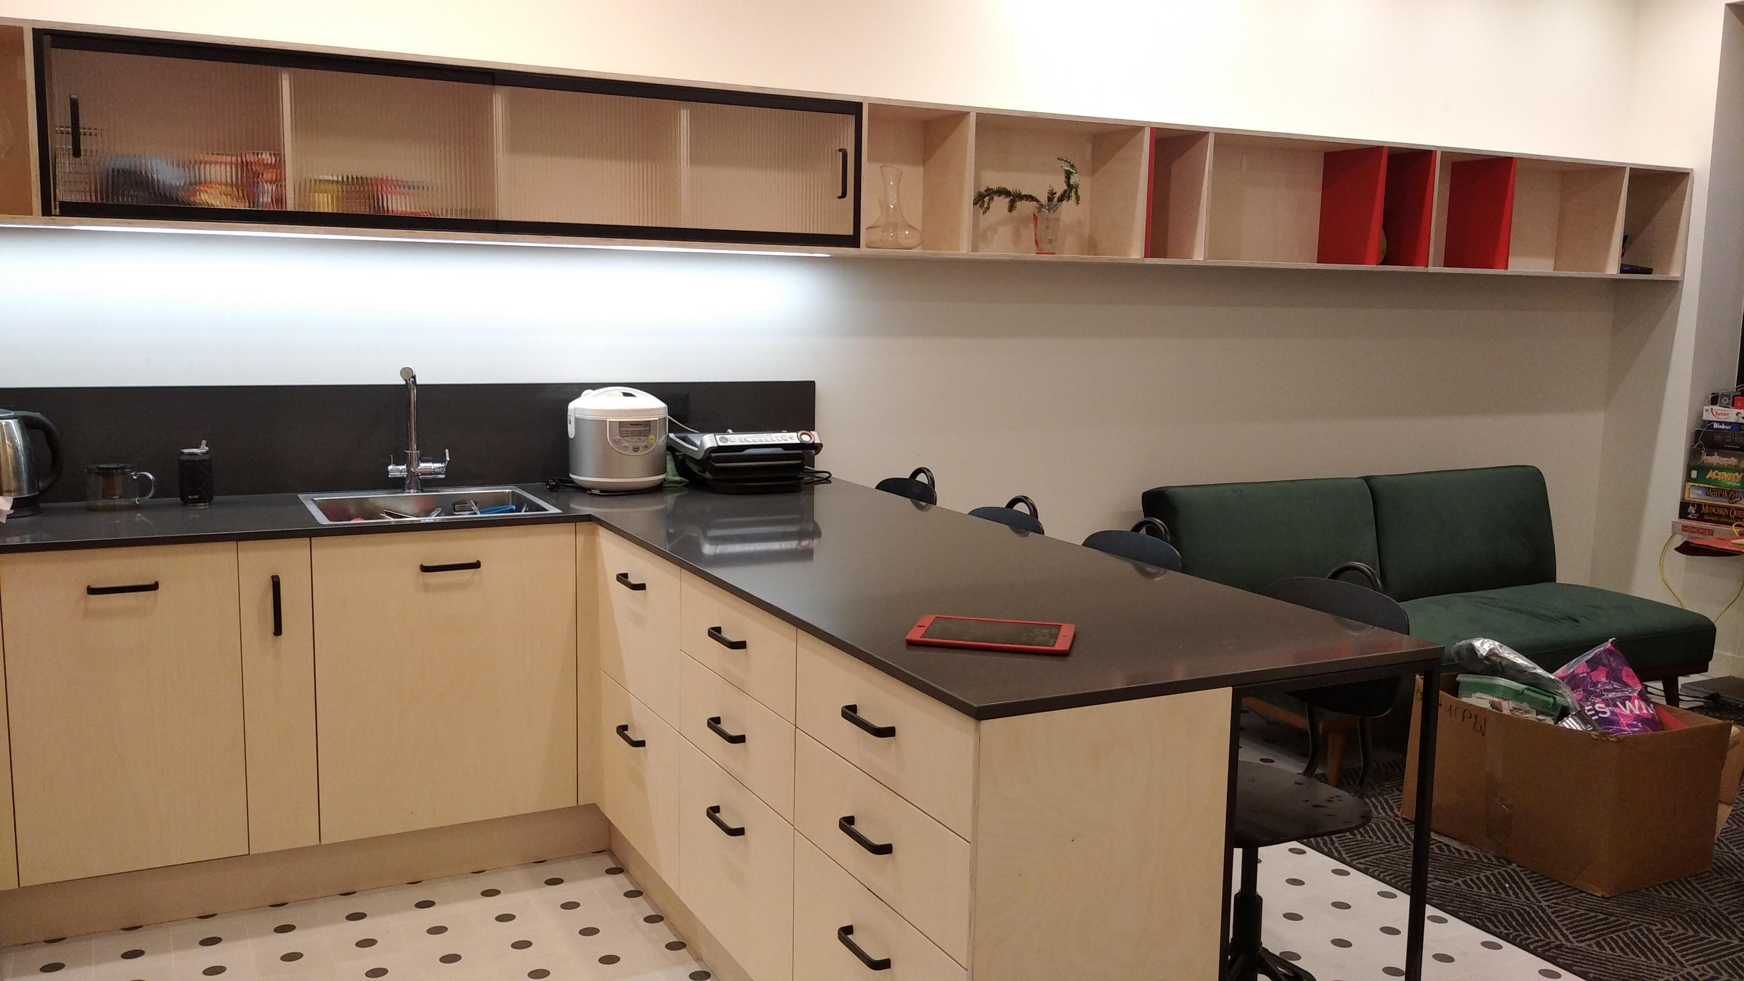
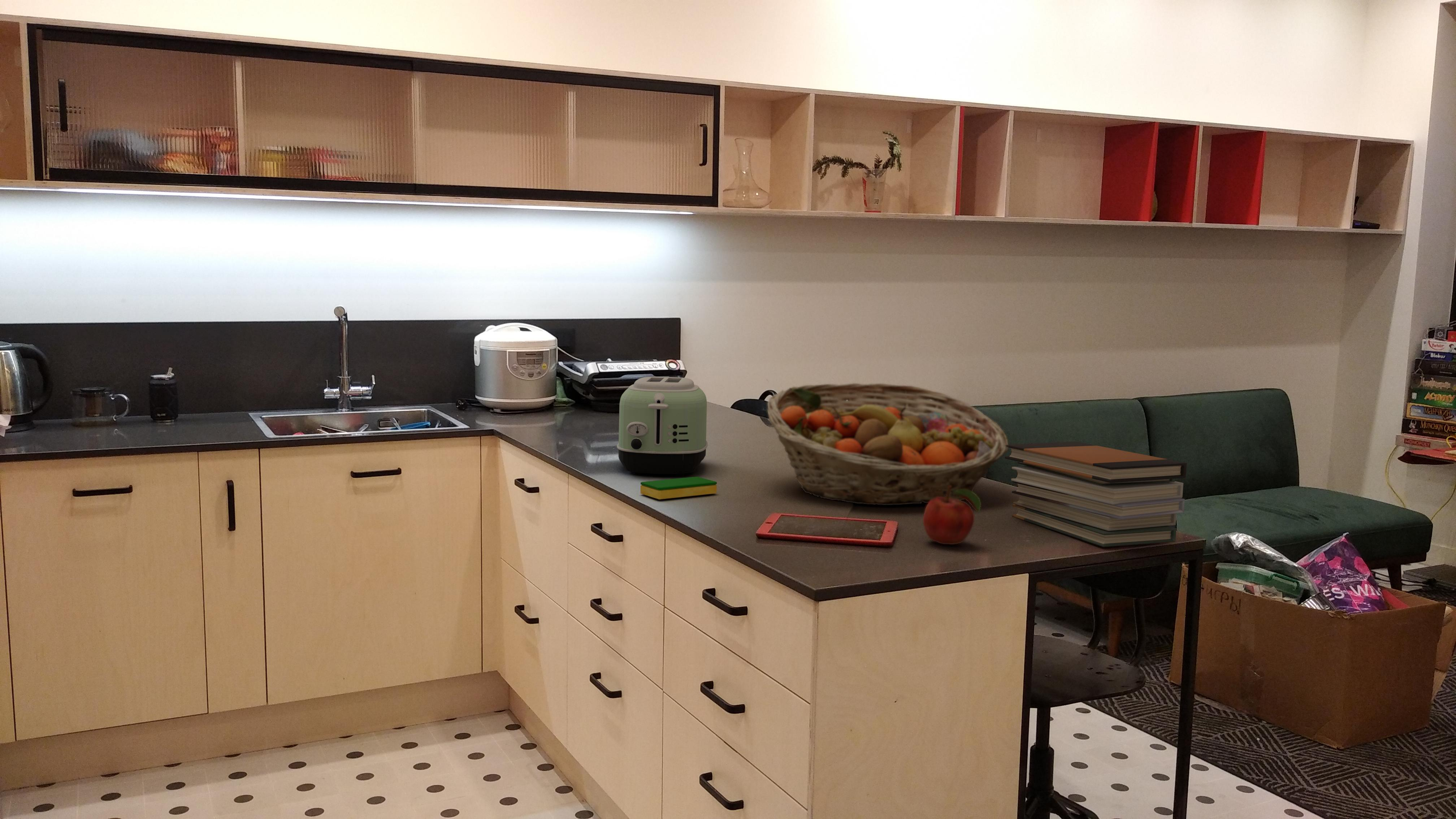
+ dish sponge [640,476,717,500]
+ toaster [616,376,708,476]
+ fruit basket [767,383,1009,506]
+ fruit [923,485,982,545]
+ book stack [1005,441,1187,547]
